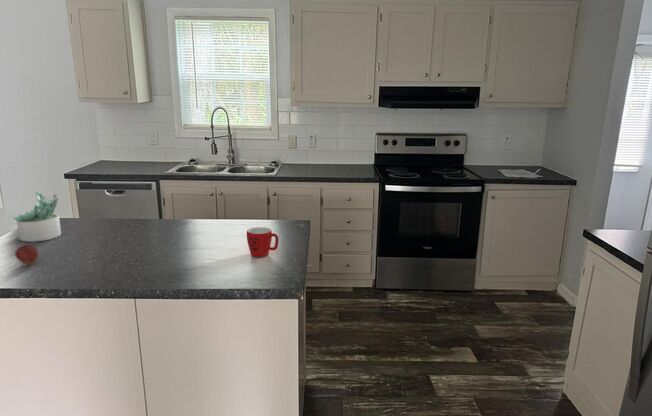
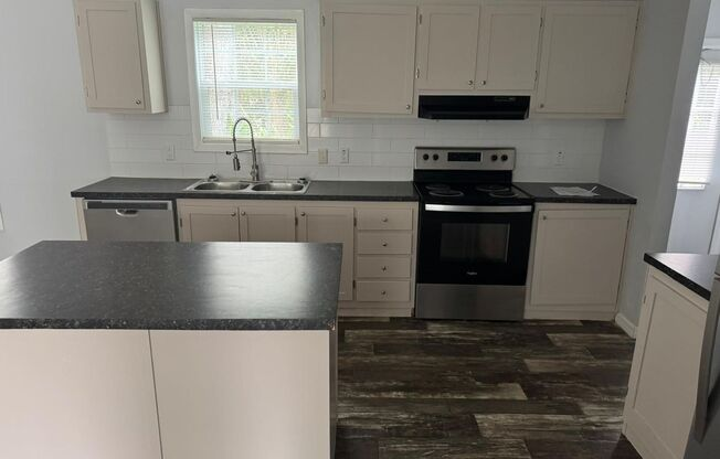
- fruit [14,244,39,266]
- succulent plant [11,191,62,243]
- mug [246,226,279,258]
